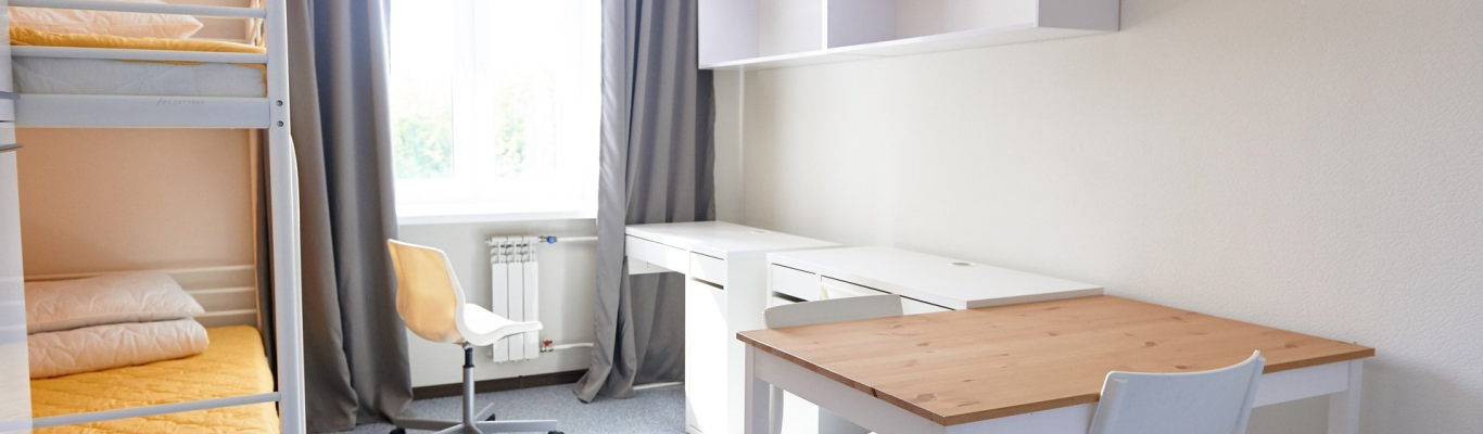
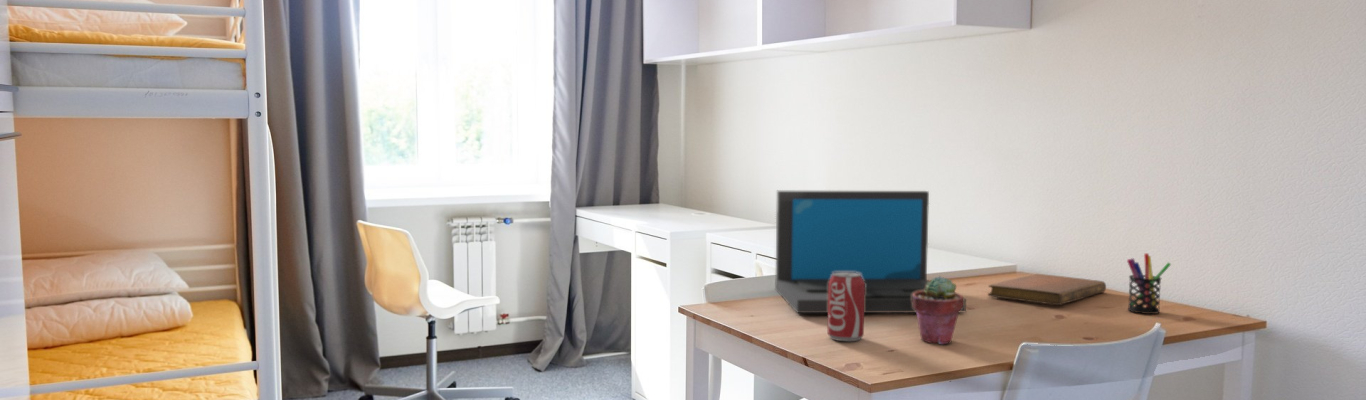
+ potted succulent [912,275,964,345]
+ notebook [987,273,1107,306]
+ laptop [774,190,967,314]
+ pen holder [1126,252,1172,315]
+ beverage can [827,272,865,342]
